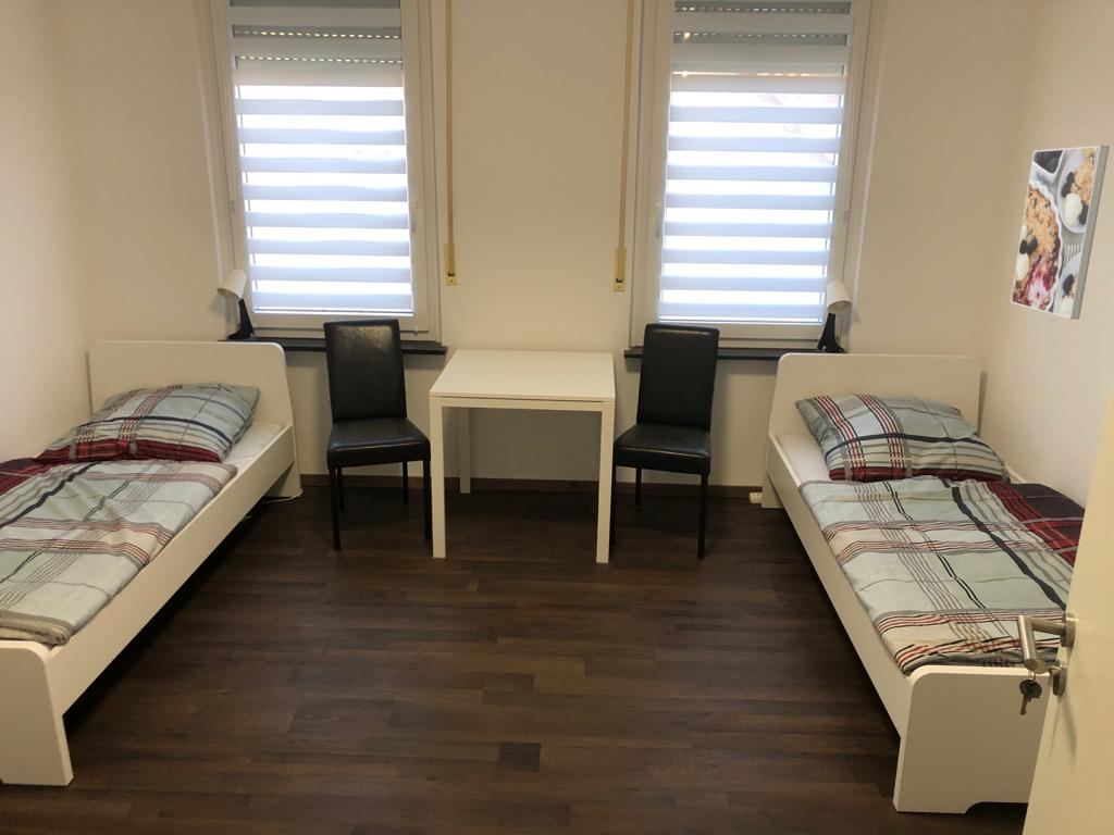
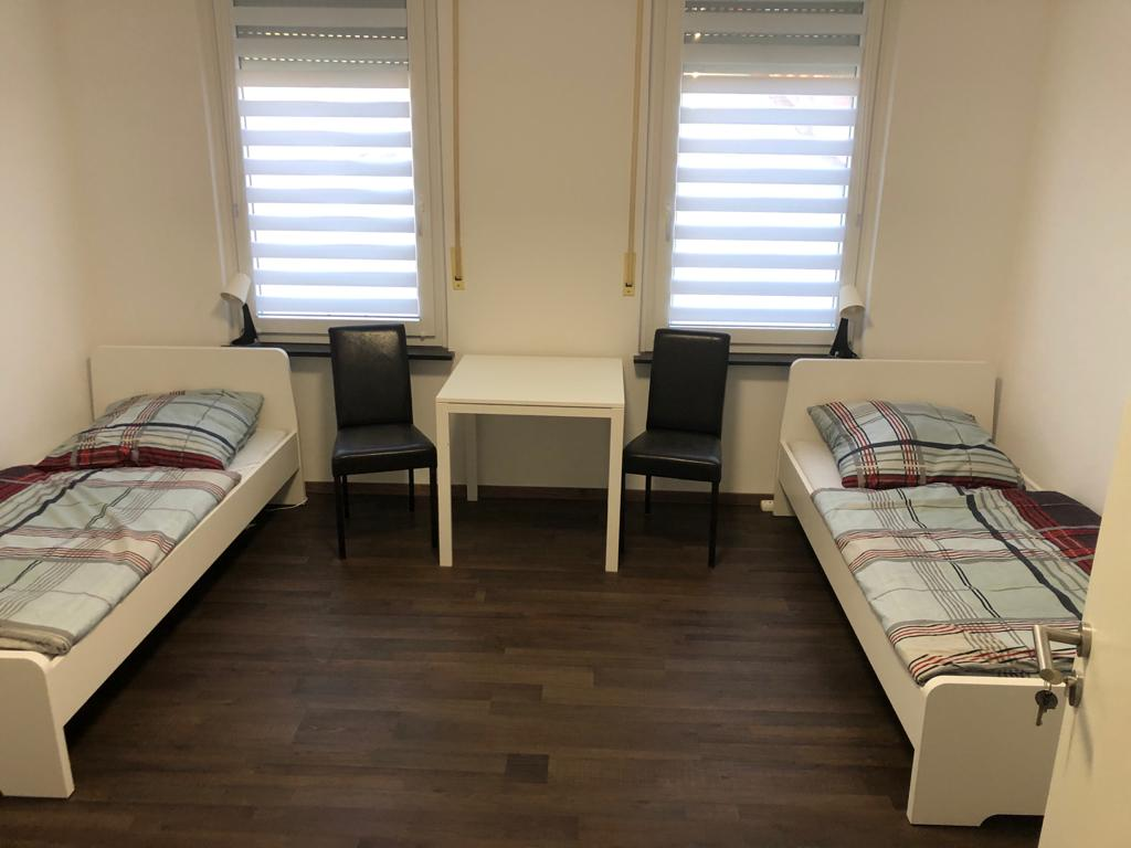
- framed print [1010,145,1111,321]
